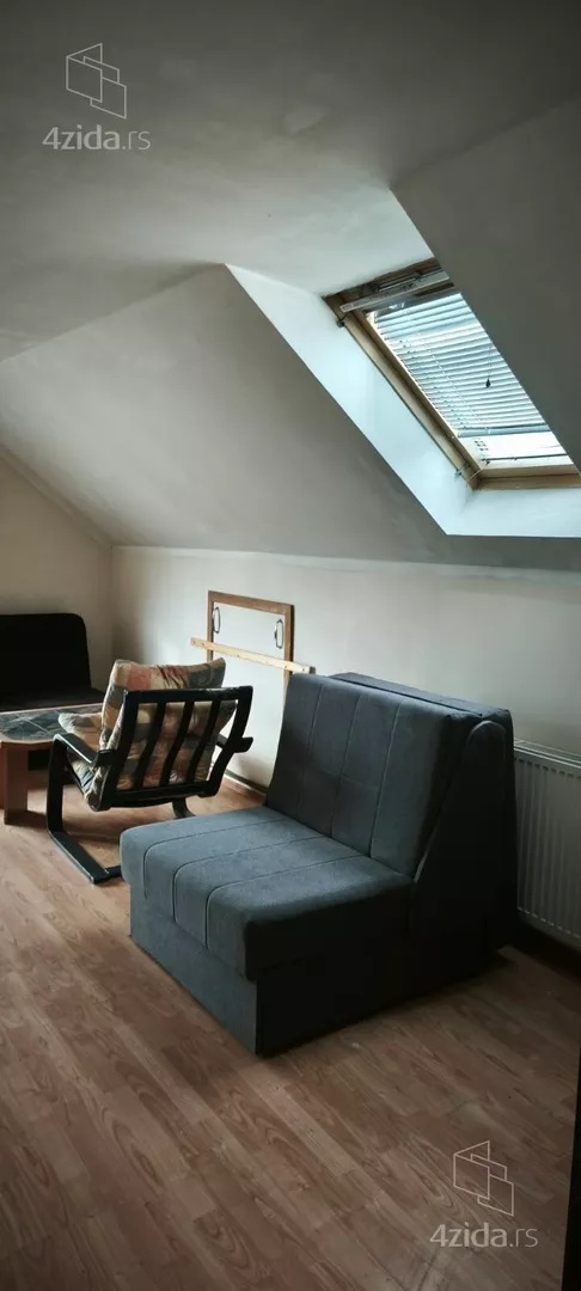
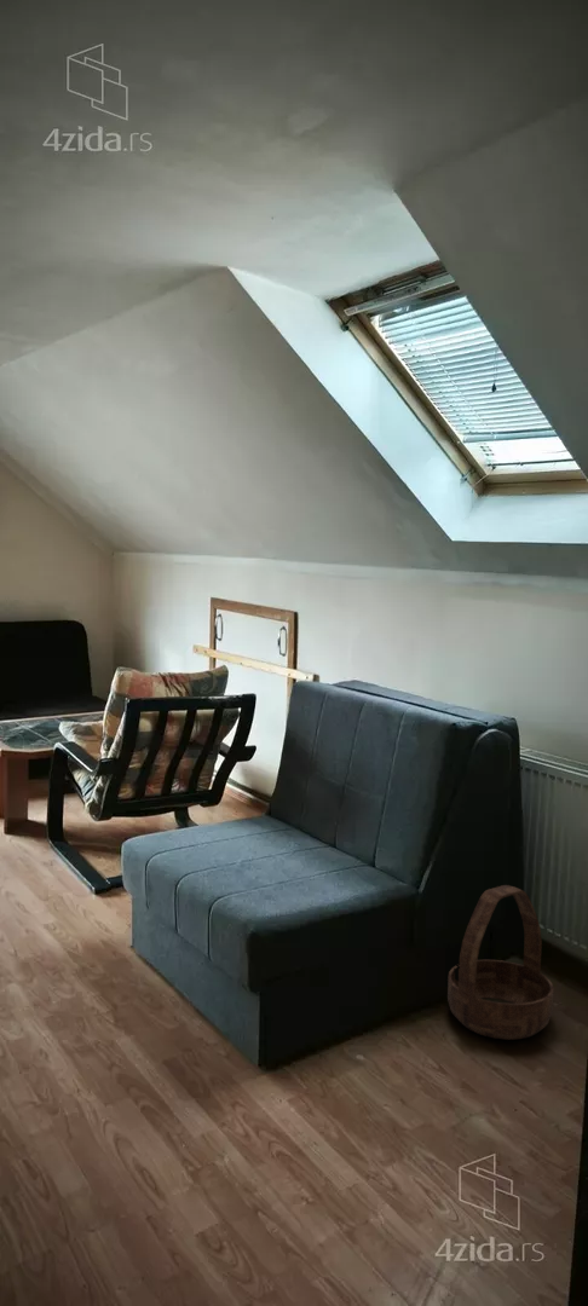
+ basket [446,884,554,1041]
